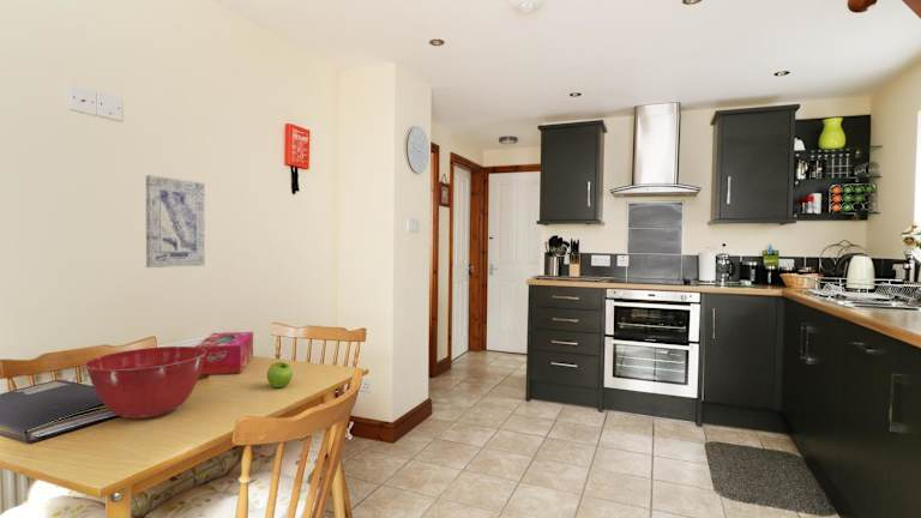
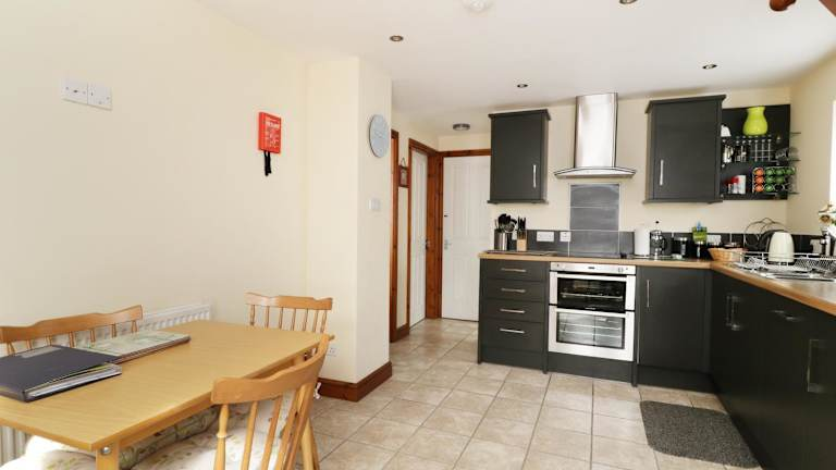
- tissue box [194,331,254,377]
- fruit [266,361,294,389]
- wall art [145,174,206,269]
- mixing bowl [84,345,206,420]
